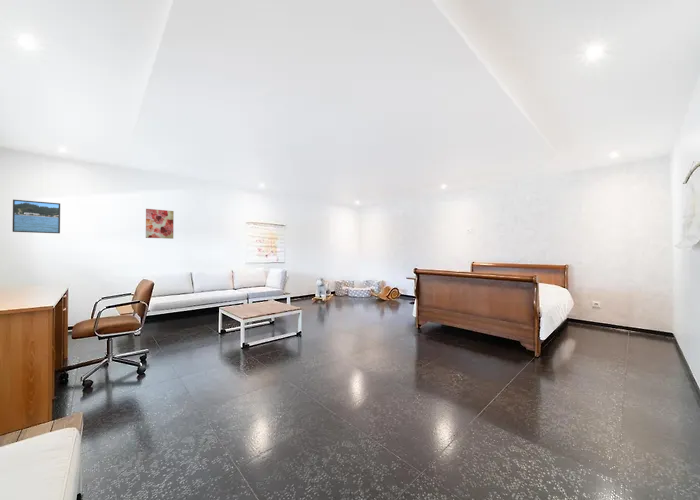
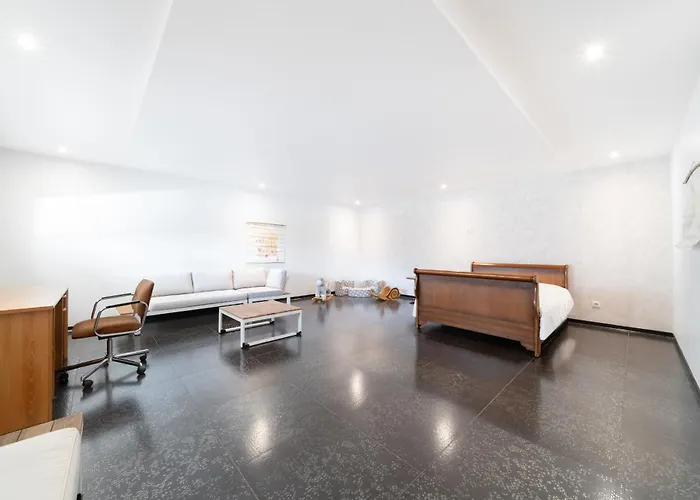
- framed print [11,199,61,234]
- wall art [145,208,175,240]
